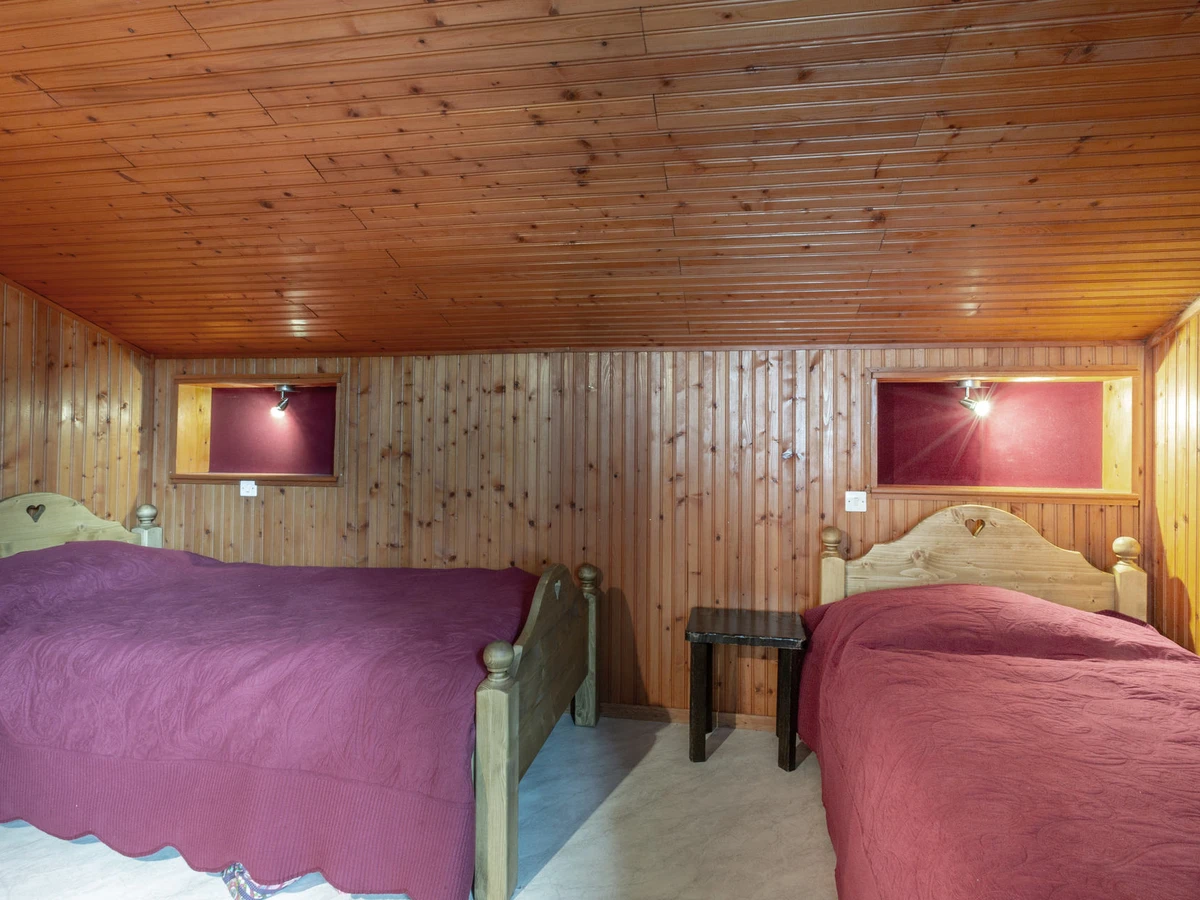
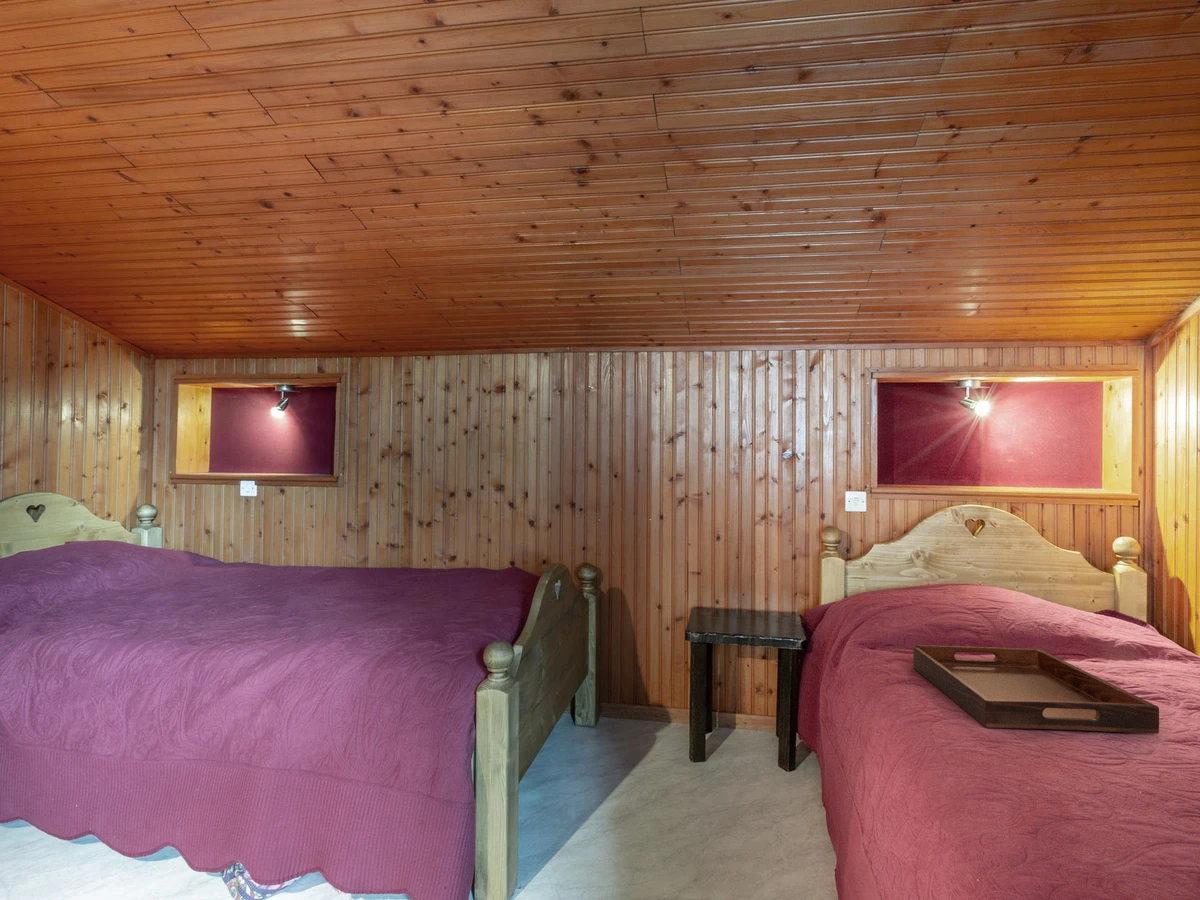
+ serving tray [912,644,1160,735]
